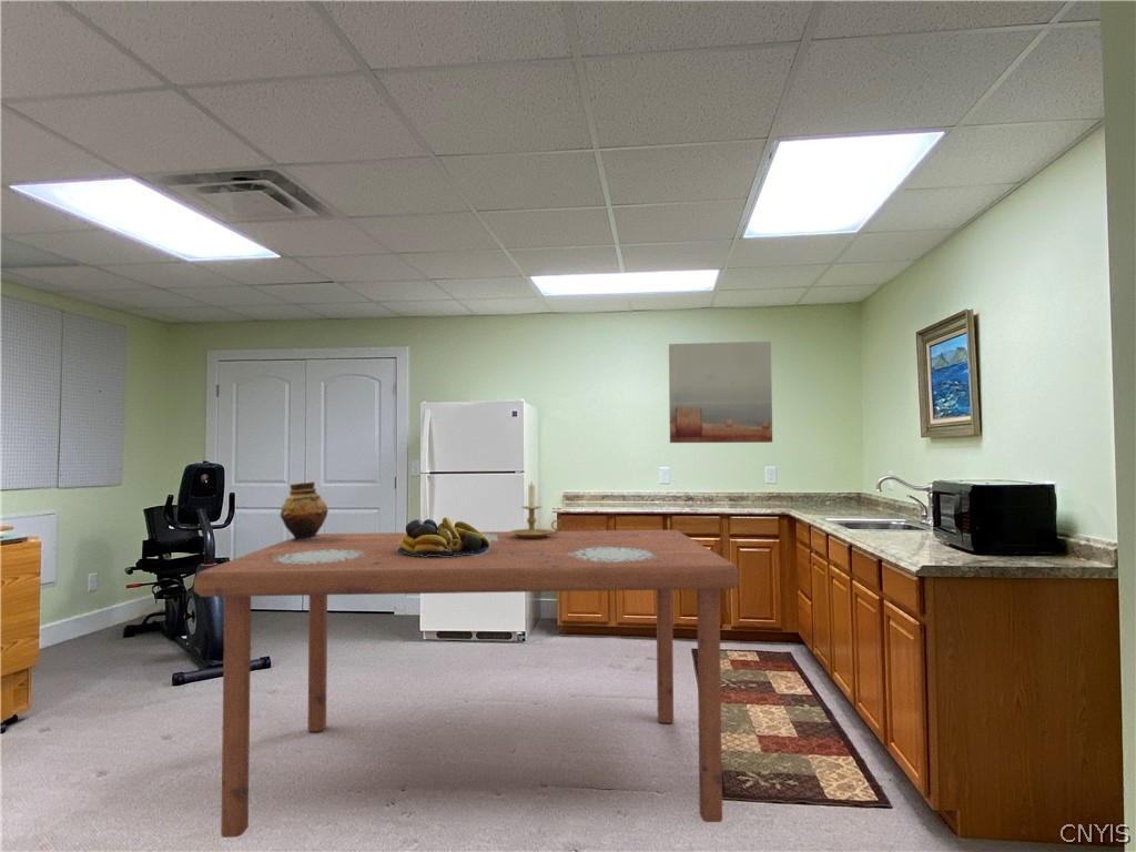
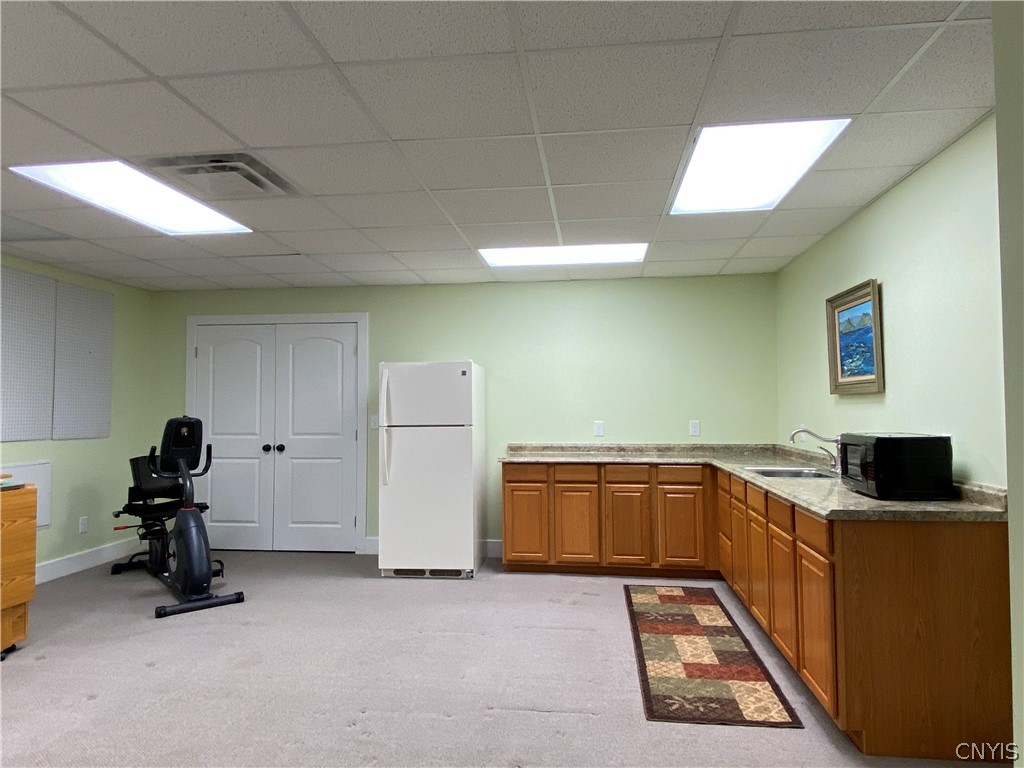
- fruit bowl [397,516,490,556]
- table [193,529,740,839]
- wall art [668,341,773,444]
- candle holder [509,481,562,538]
- vase [280,480,329,541]
